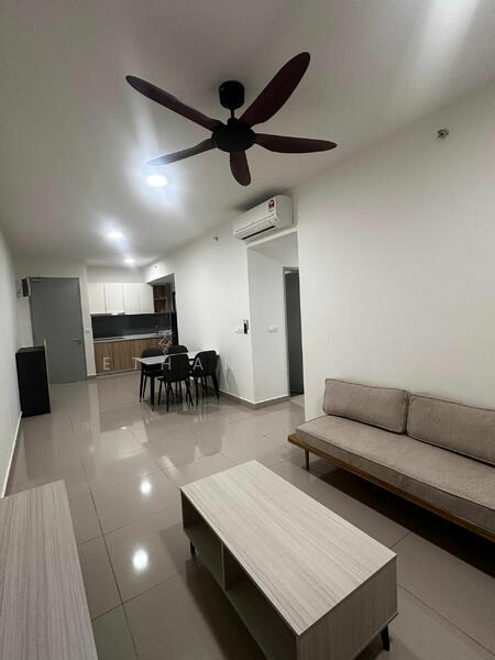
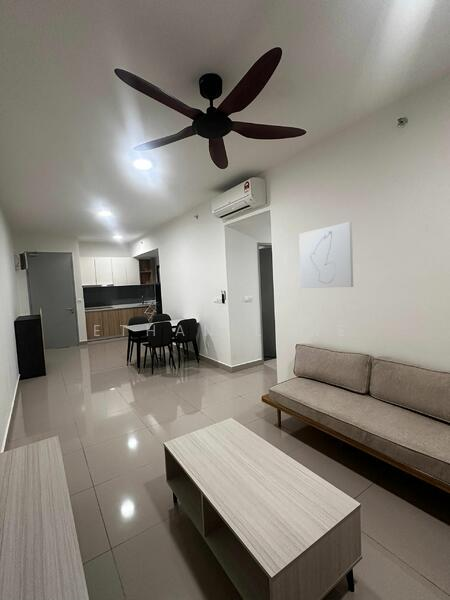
+ wall art [298,221,354,289]
